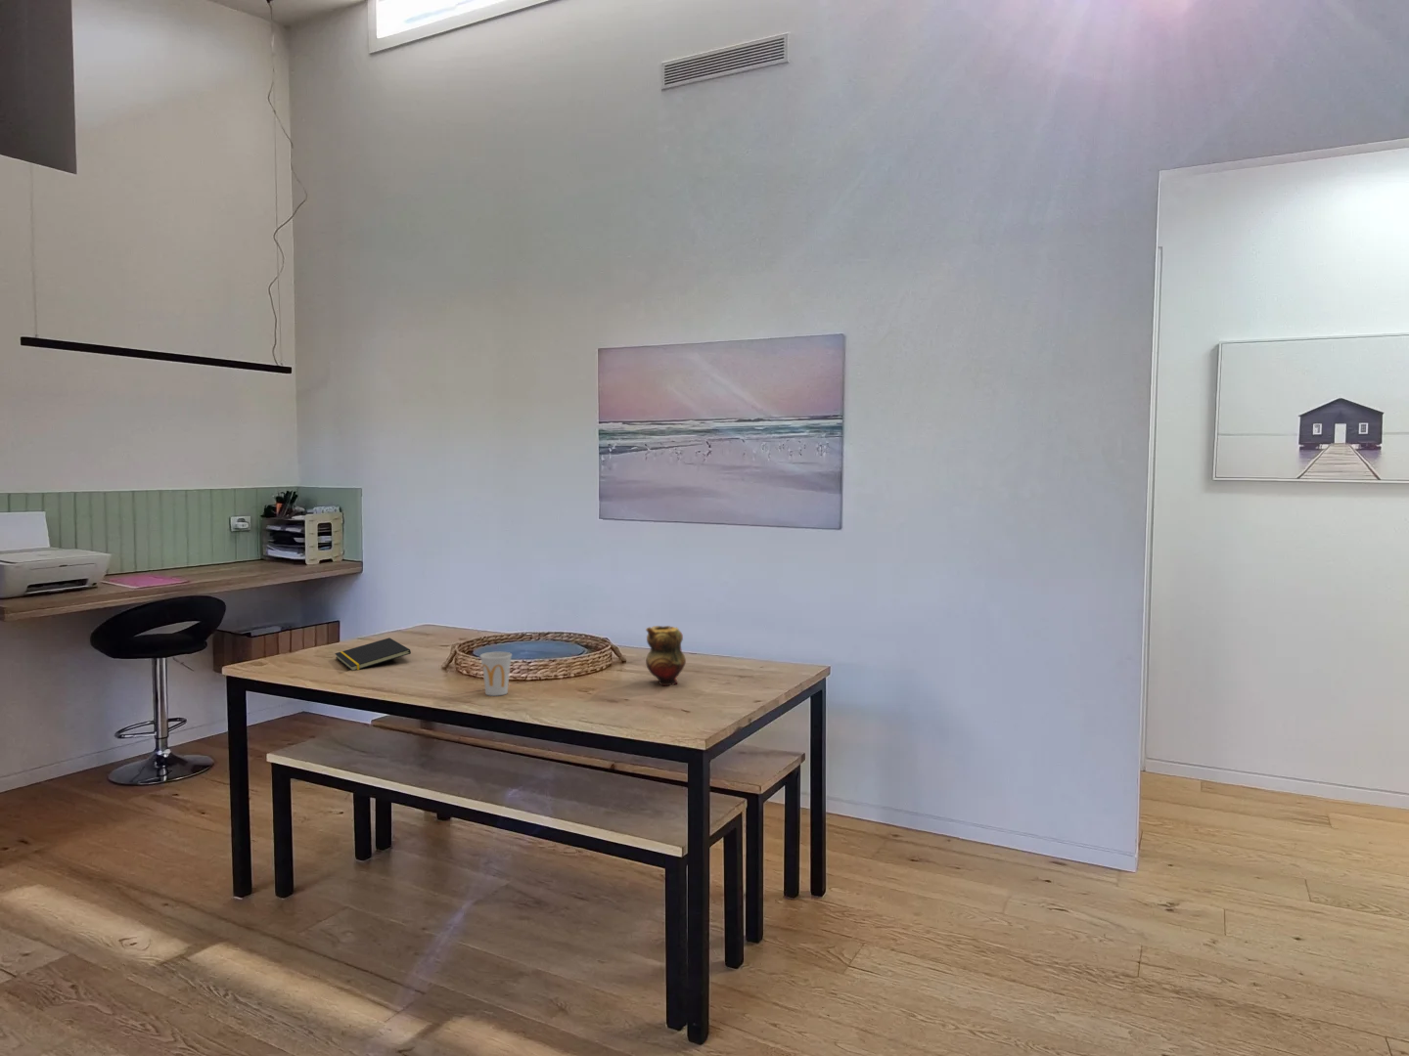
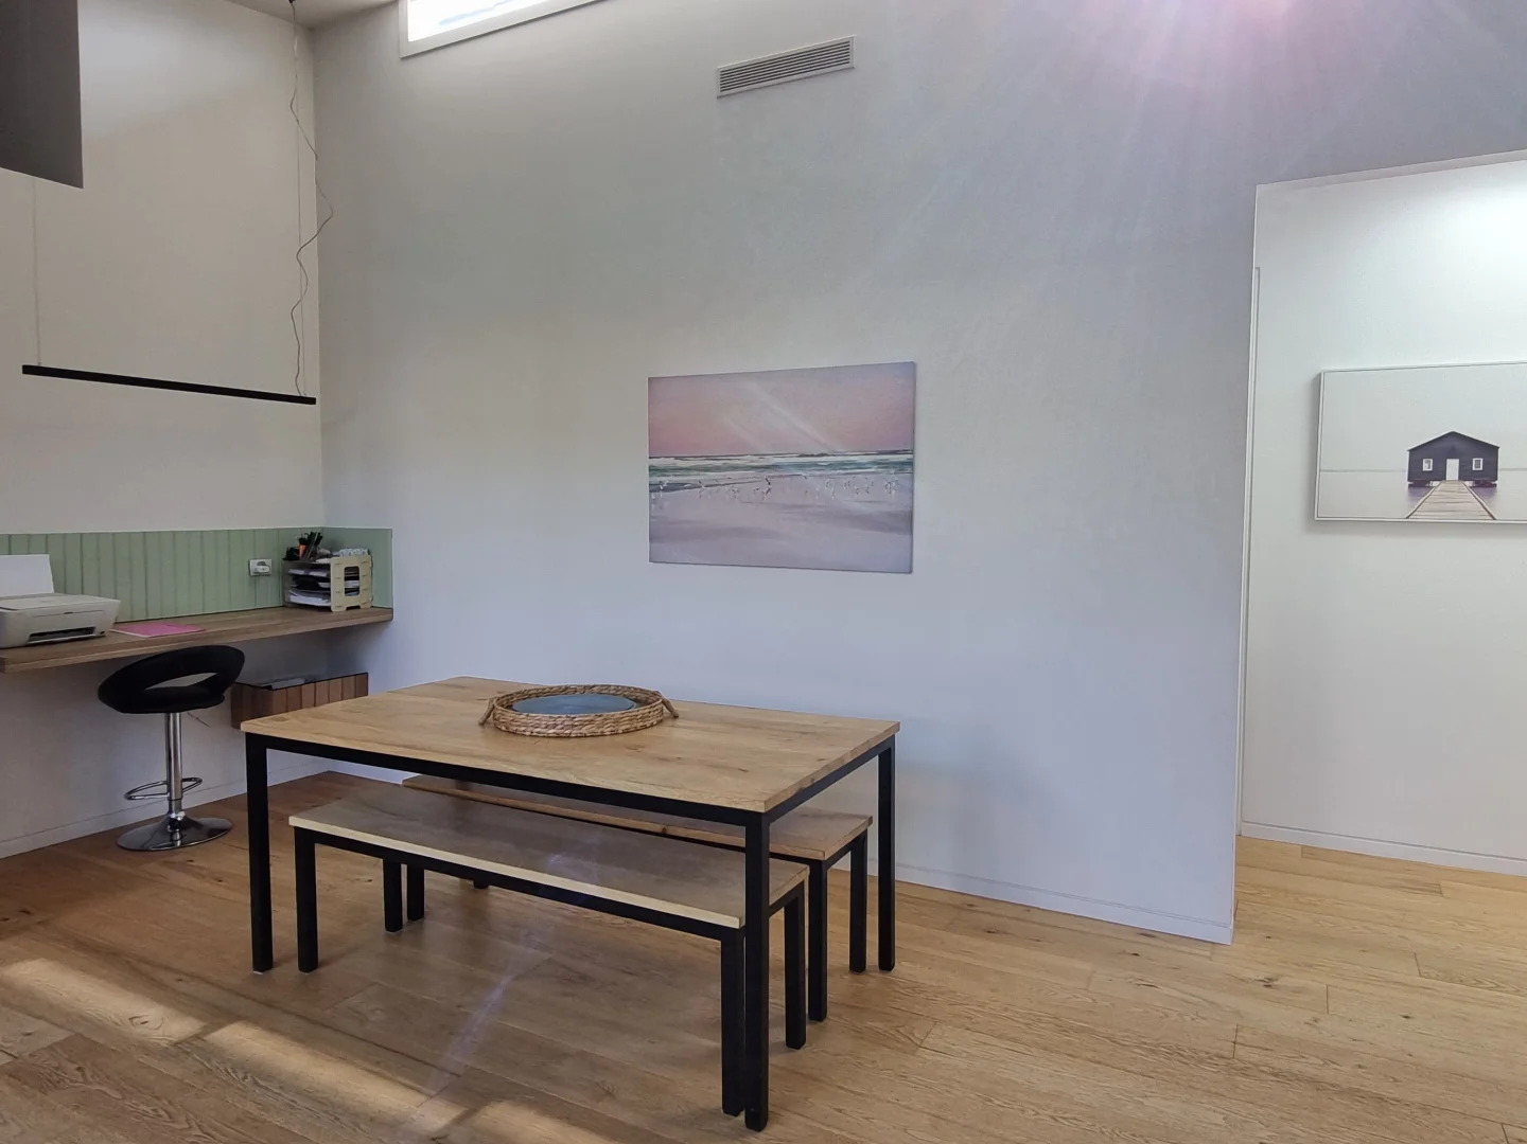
- notepad [335,637,412,672]
- teapot [645,625,687,687]
- cup [479,651,513,697]
